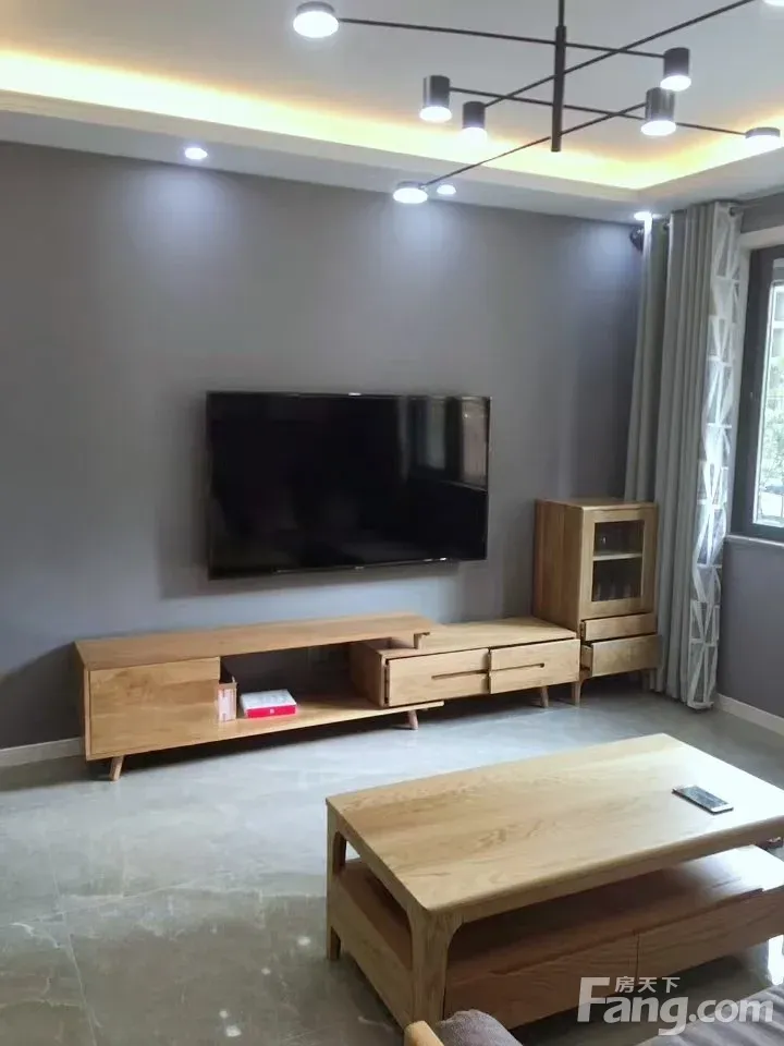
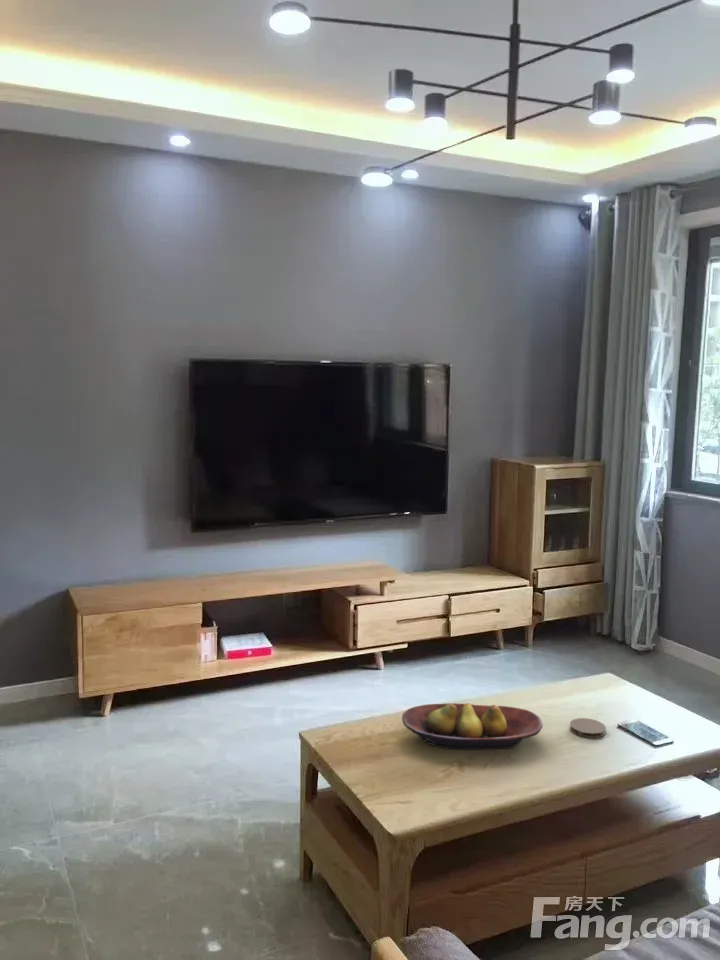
+ coaster [569,717,607,739]
+ fruit bowl [401,702,544,751]
